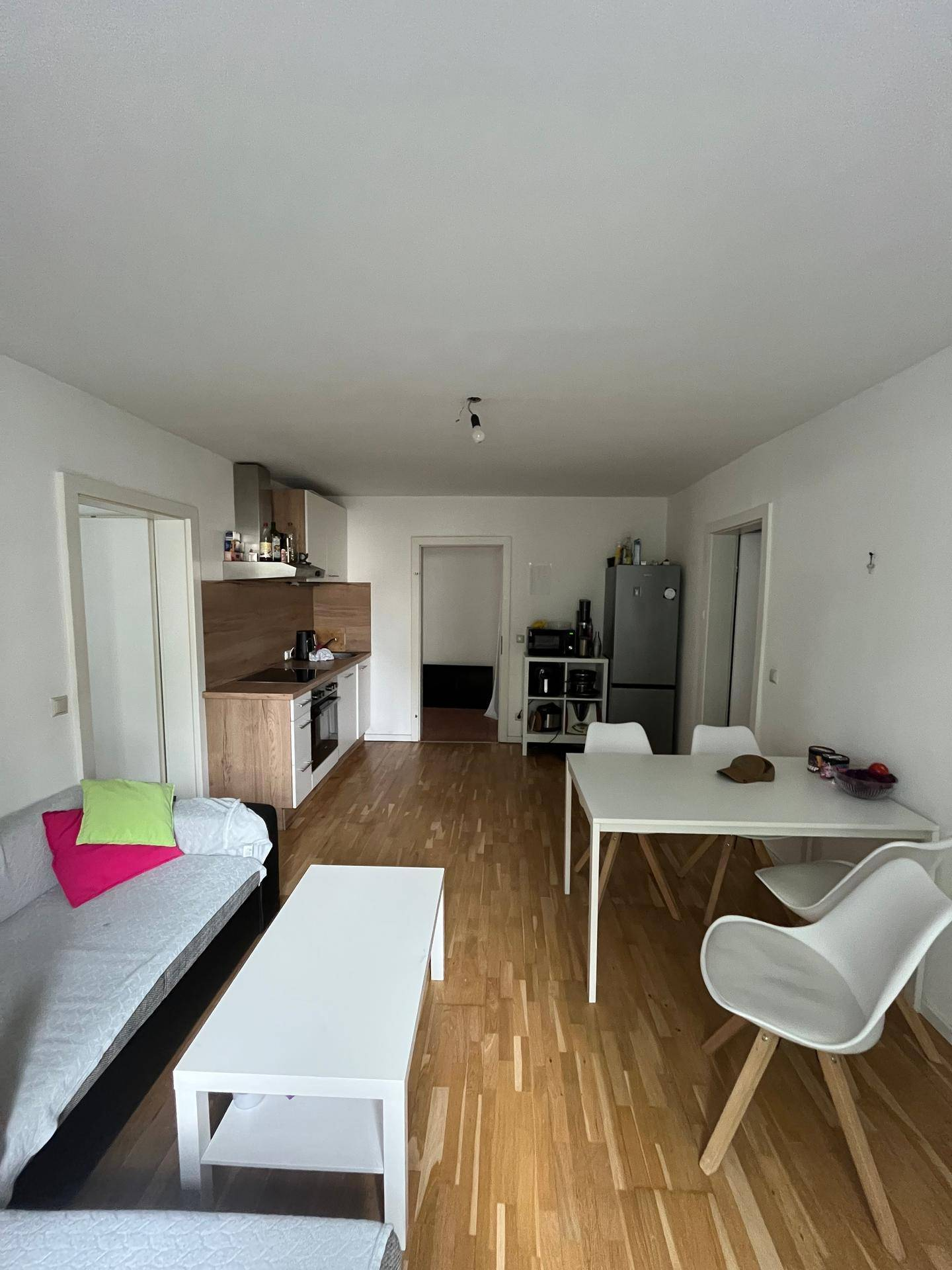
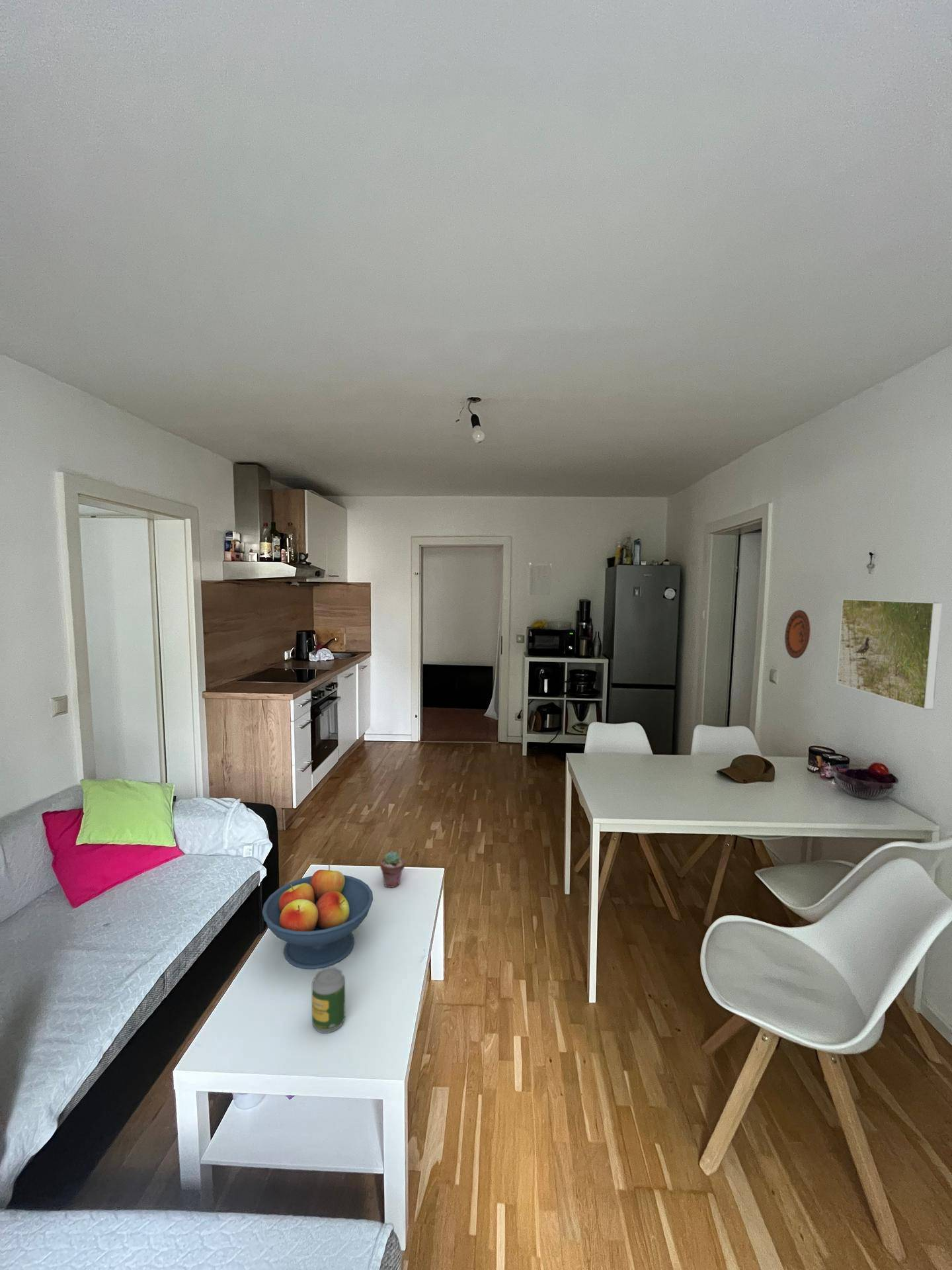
+ fruit bowl [262,865,374,970]
+ potted succulent [379,851,406,888]
+ decorative plate [784,609,811,659]
+ soda can [311,966,346,1034]
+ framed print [836,598,943,710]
